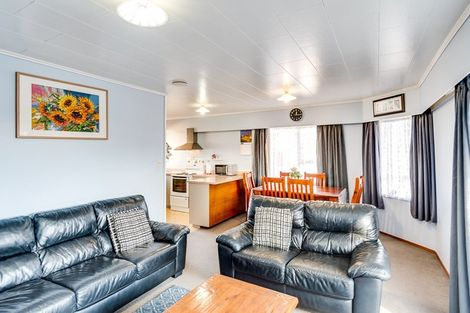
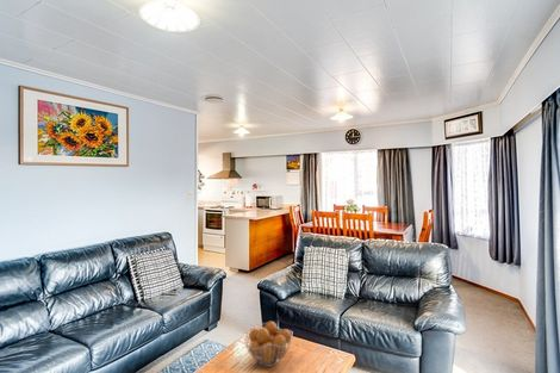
+ fruit basket [243,321,293,368]
